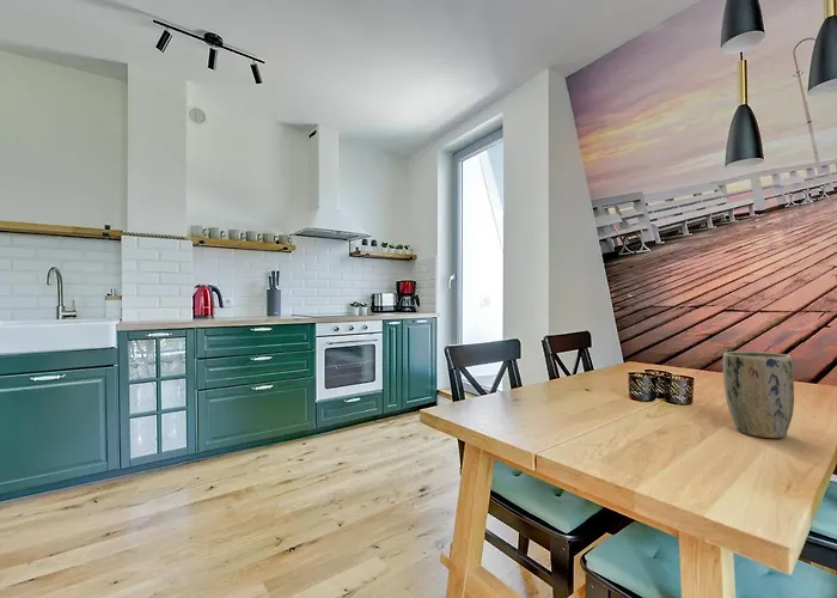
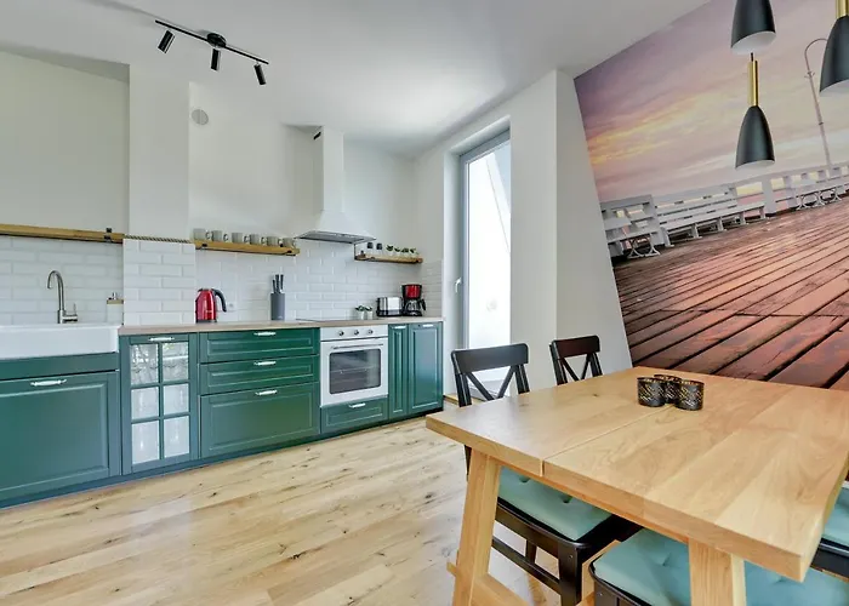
- plant pot [722,350,795,439]
